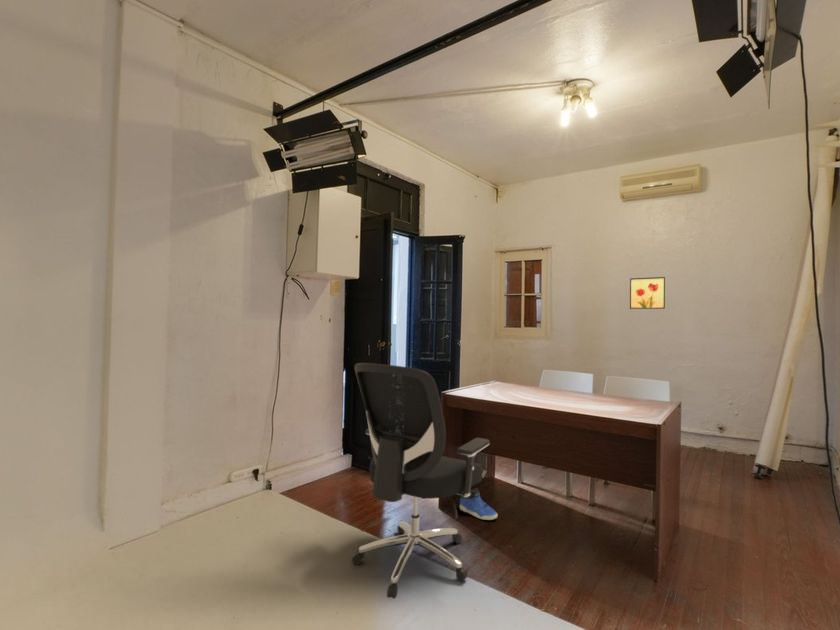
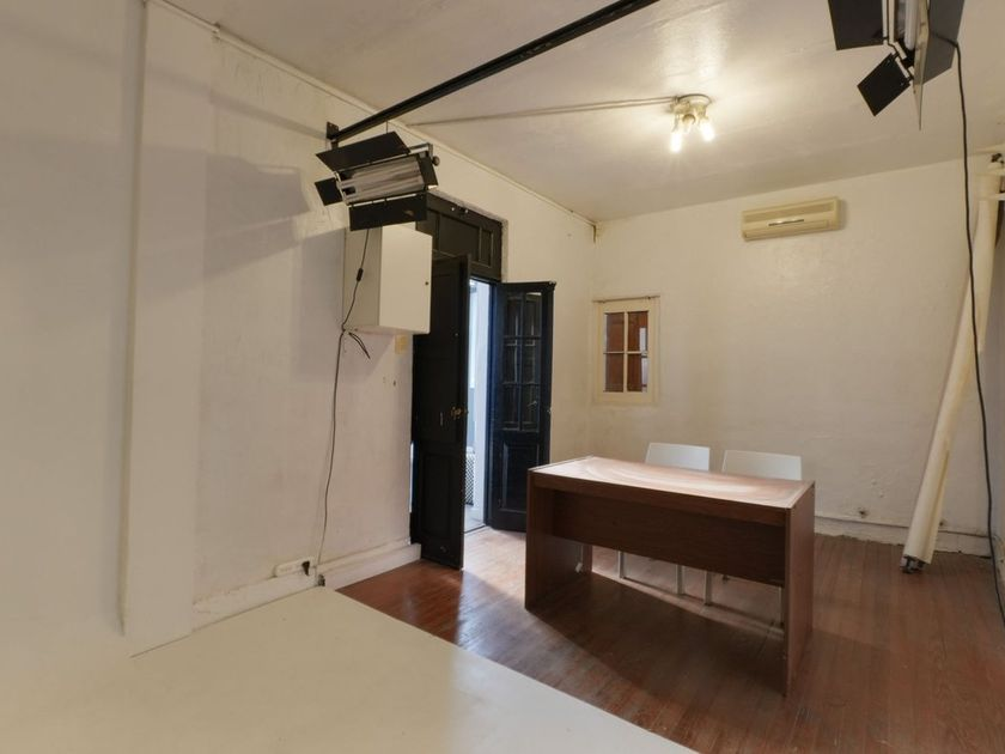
- sneaker [459,487,498,521]
- chair [352,362,491,600]
- wall art [629,276,666,310]
